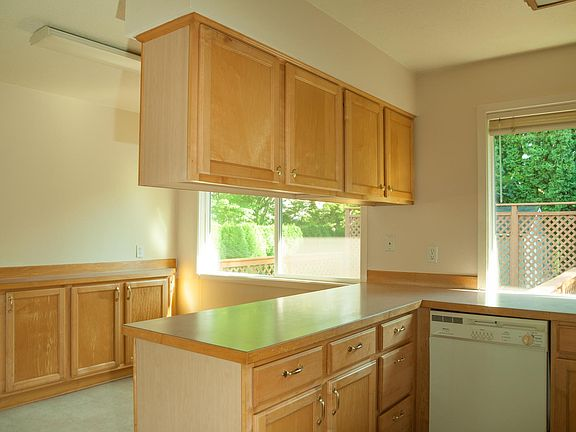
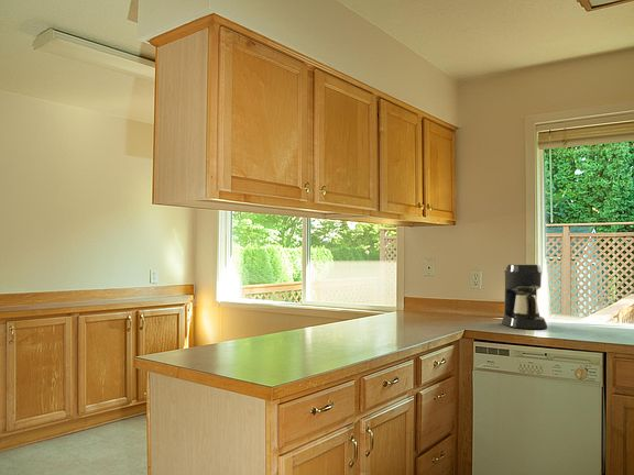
+ coffee maker [500,263,548,330]
